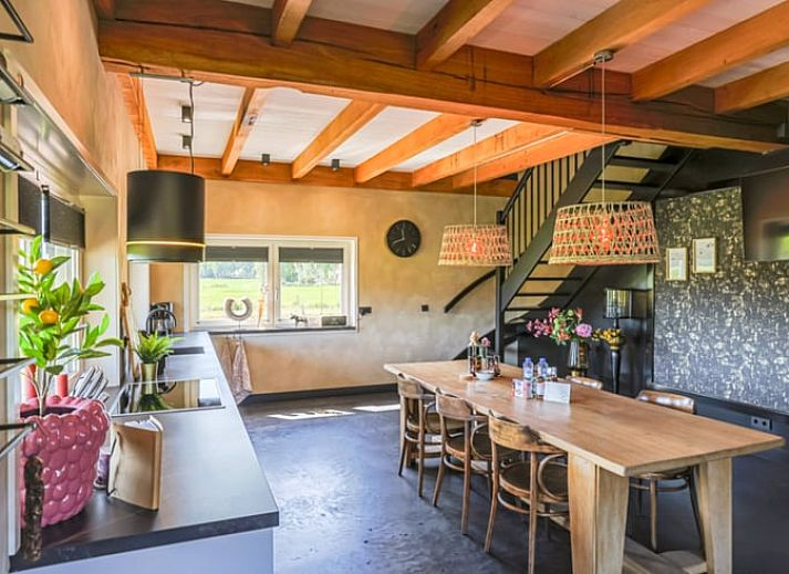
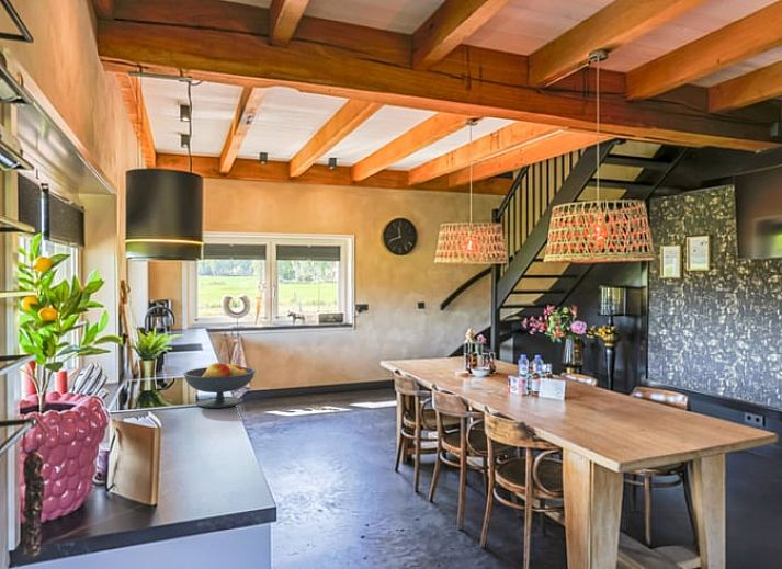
+ fruit bowl [182,362,257,409]
